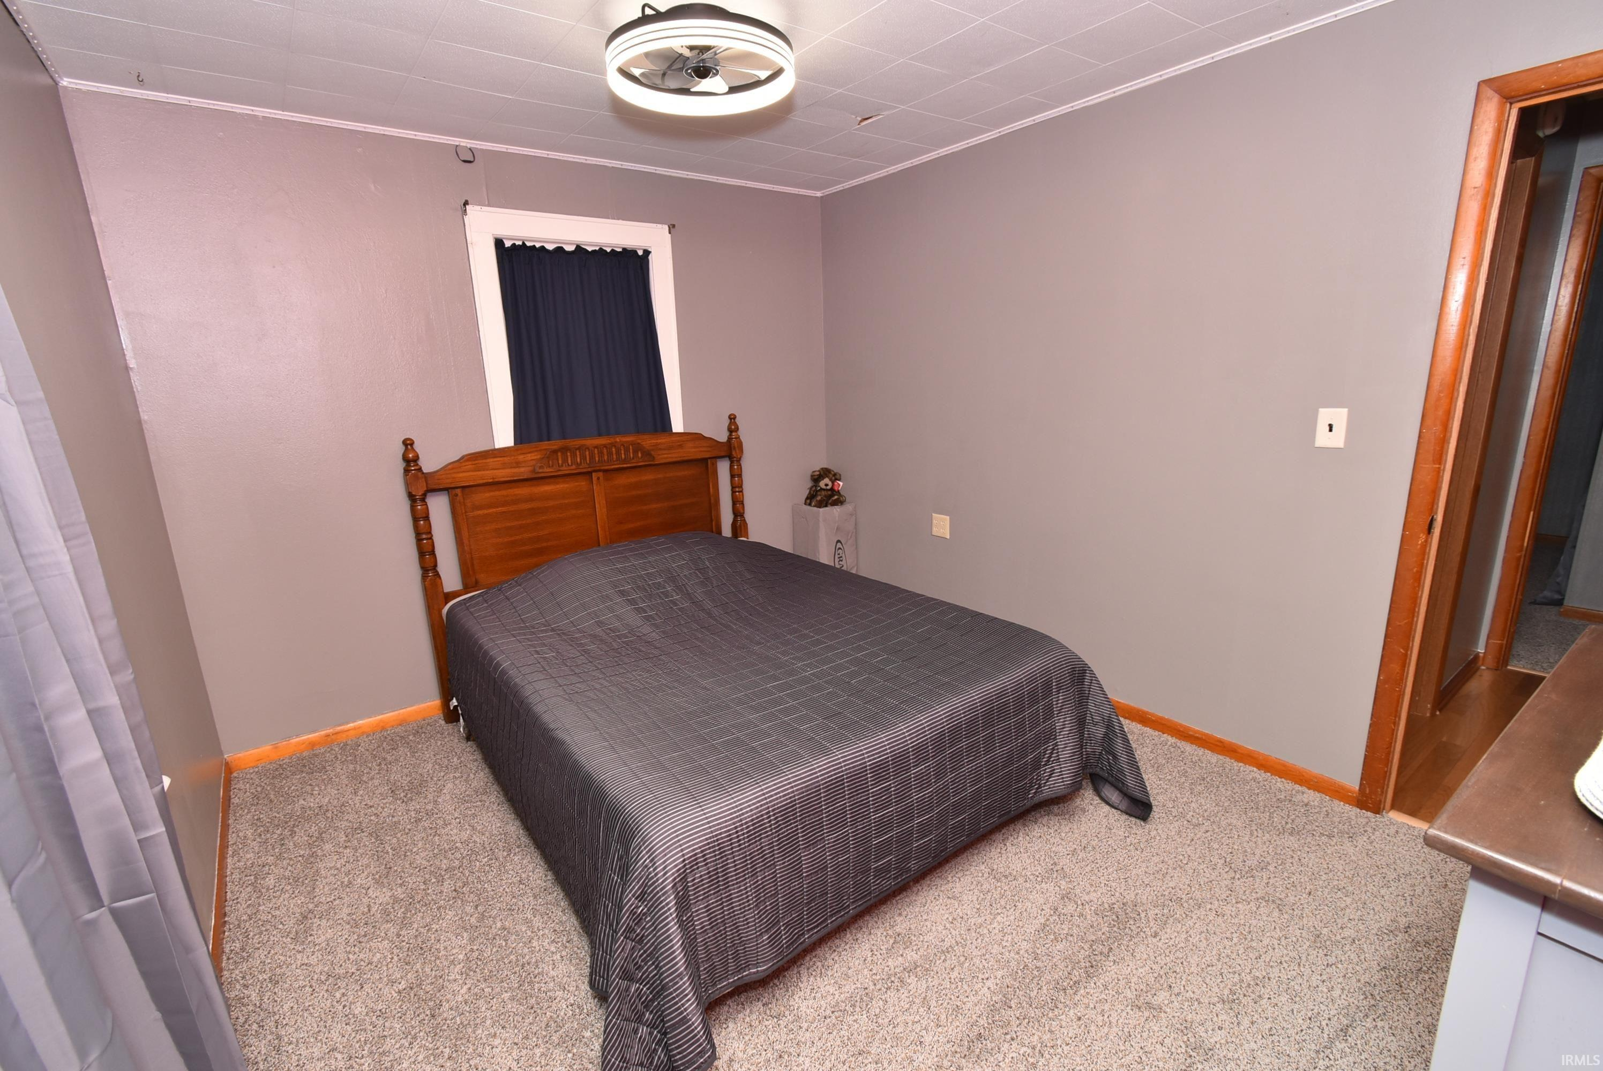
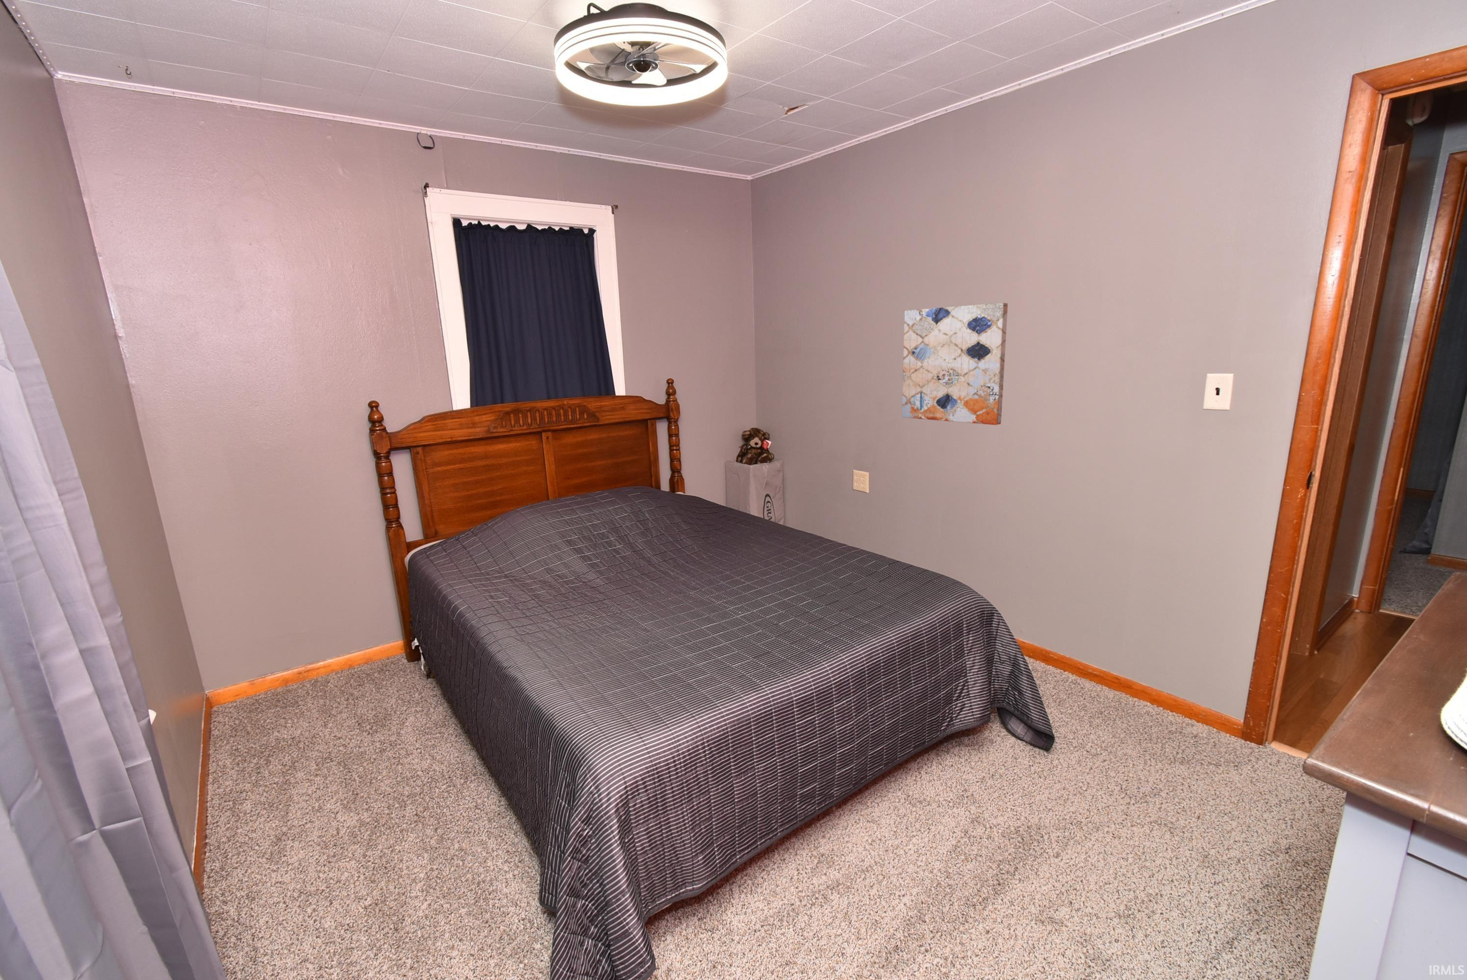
+ wall art [901,302,1008,425]
